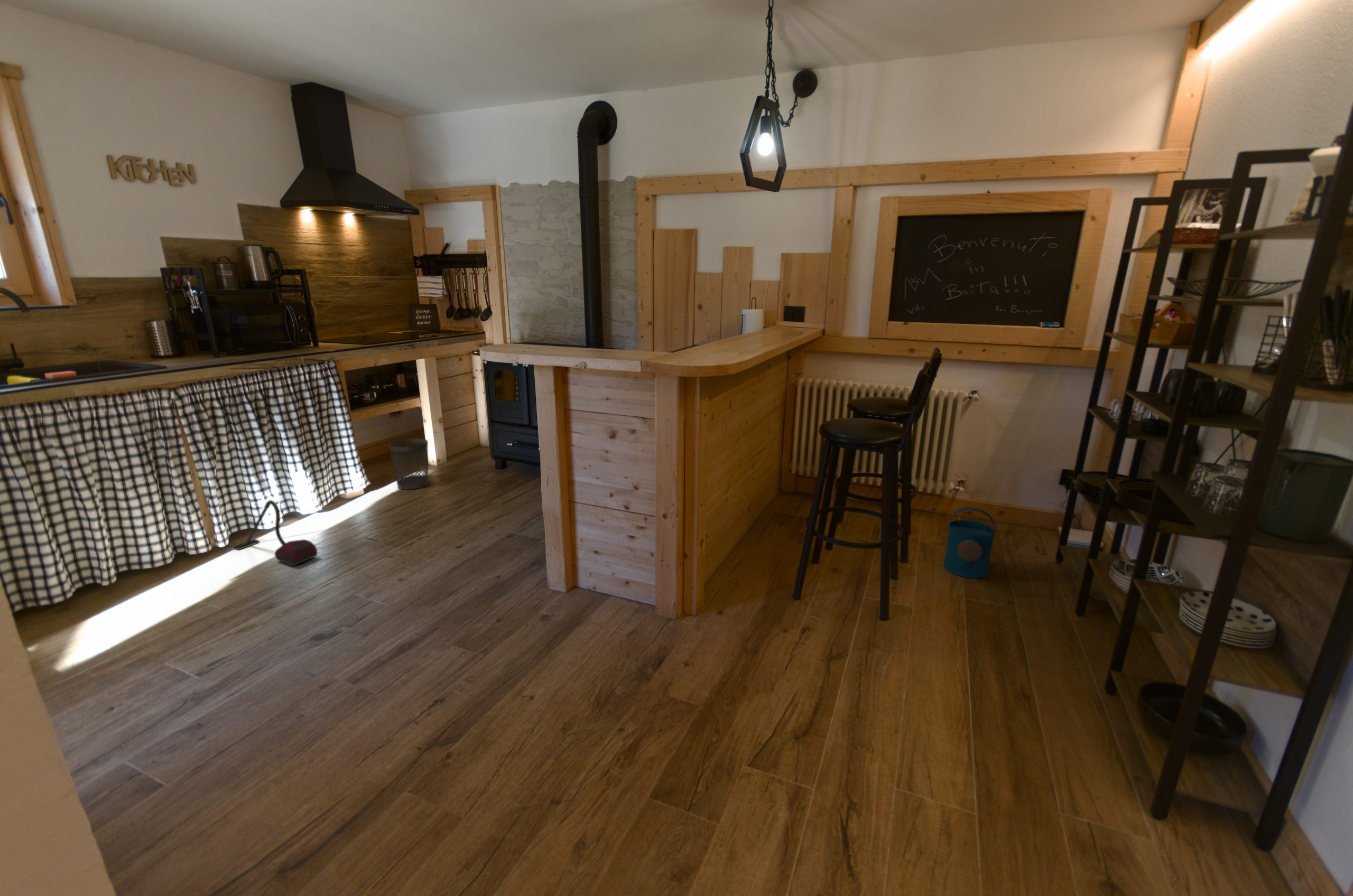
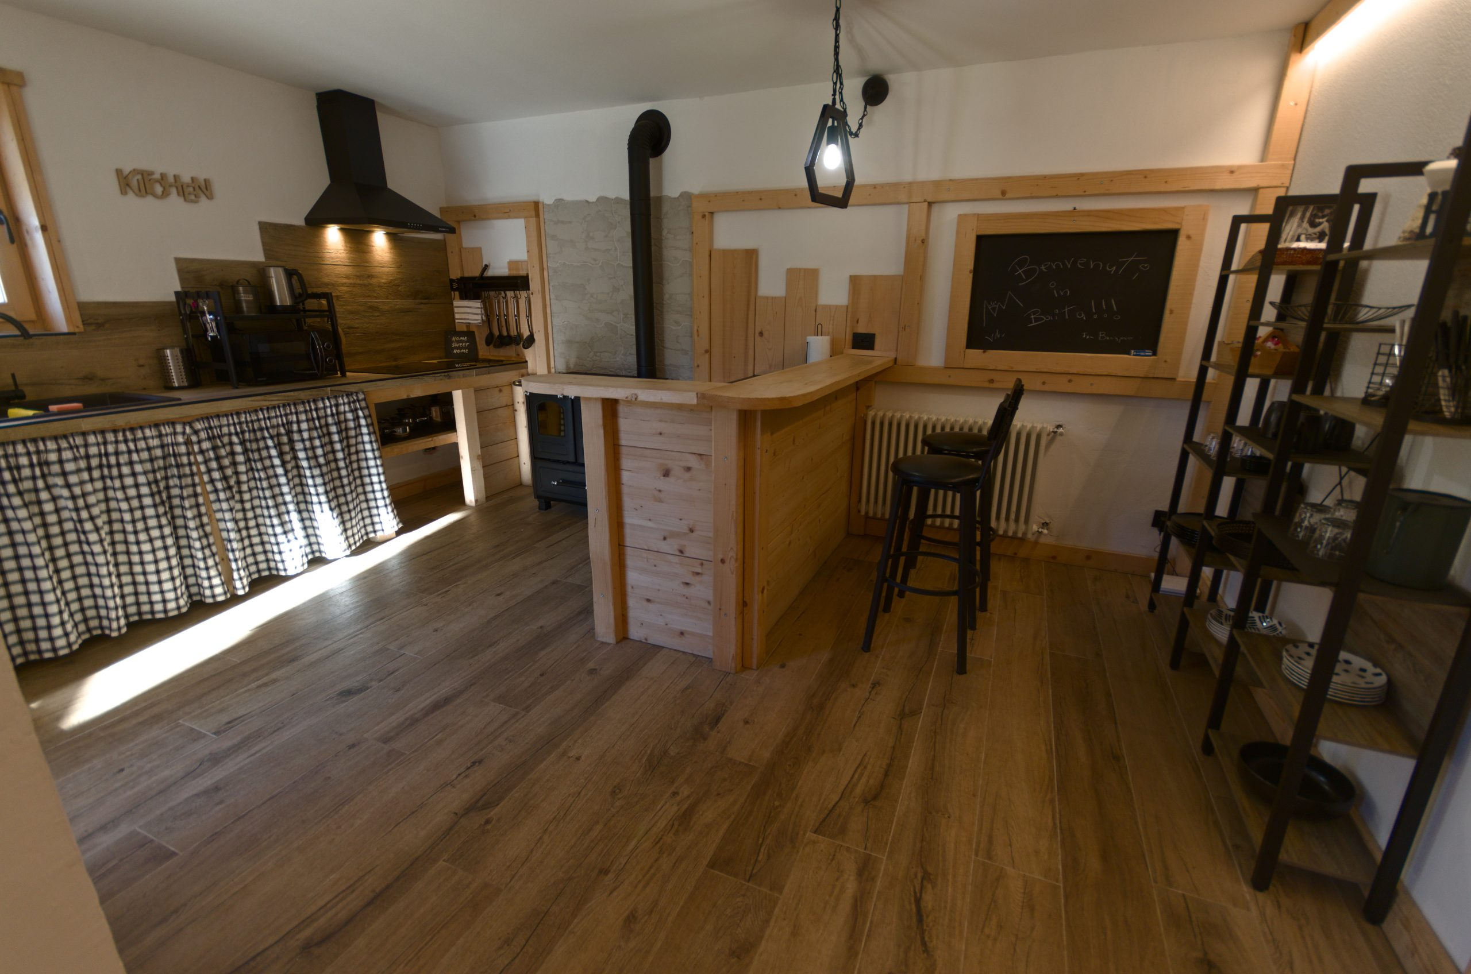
- watering can [943,507,996,578]
- vacuum cleaner [233,500,318,566]
- wastebasket [388,438,429,490]
